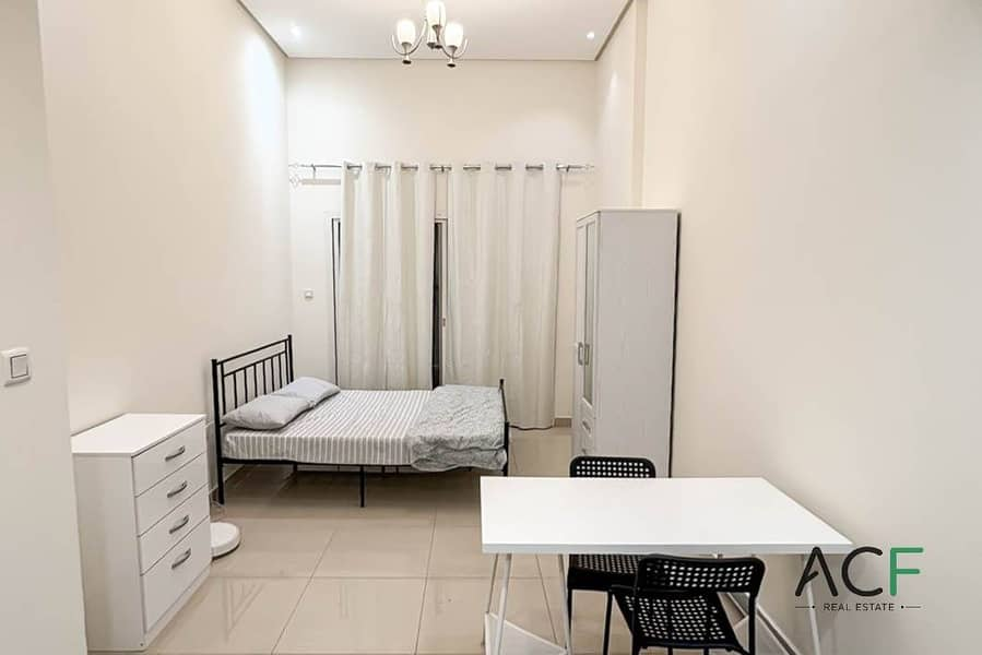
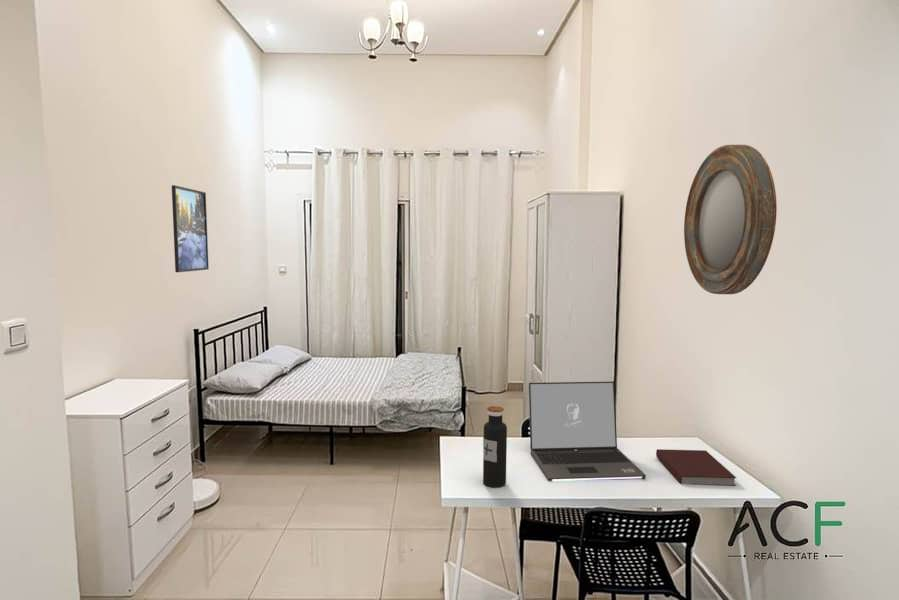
+ home mirror [683,144,778,295]
+ notebook [655,448,737,487]
+ water bottle [482,405,508,489]
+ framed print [171,184,210,273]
+ laptop [528,381,647,482]
